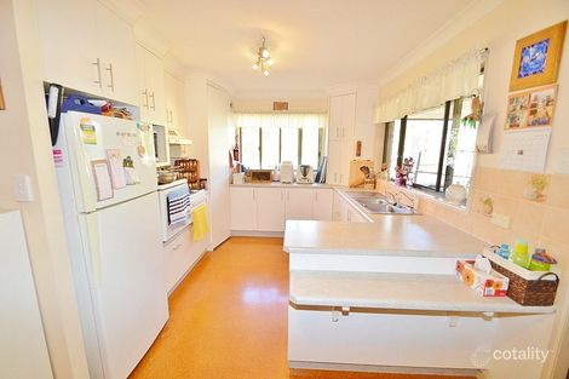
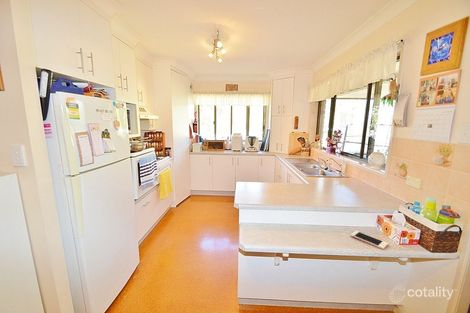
+ cell phone [350,230,389,250]
